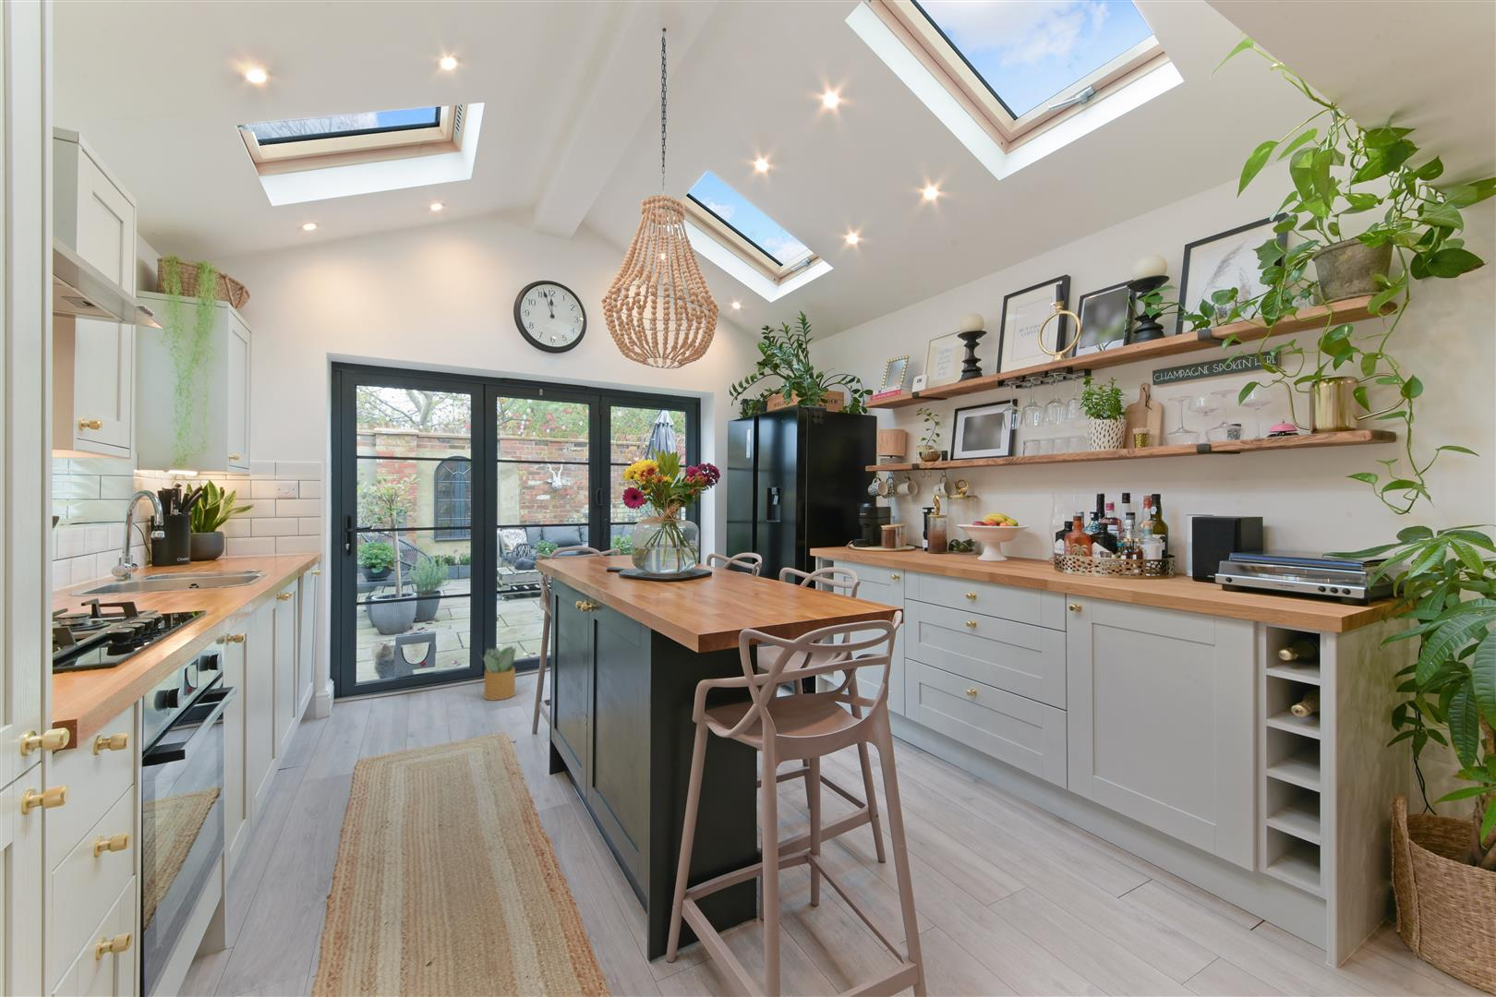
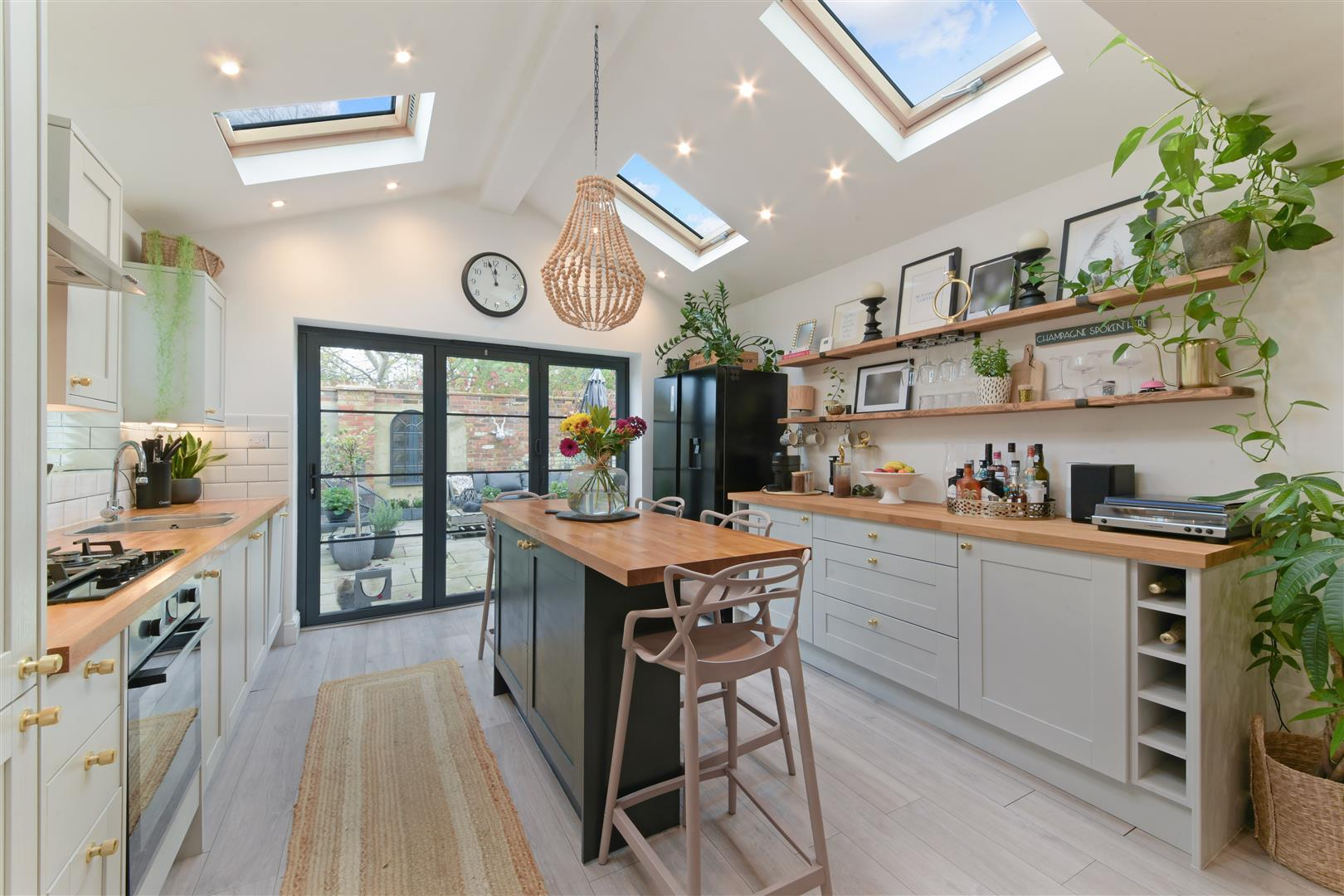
- potted plant [479,645,518,702]
